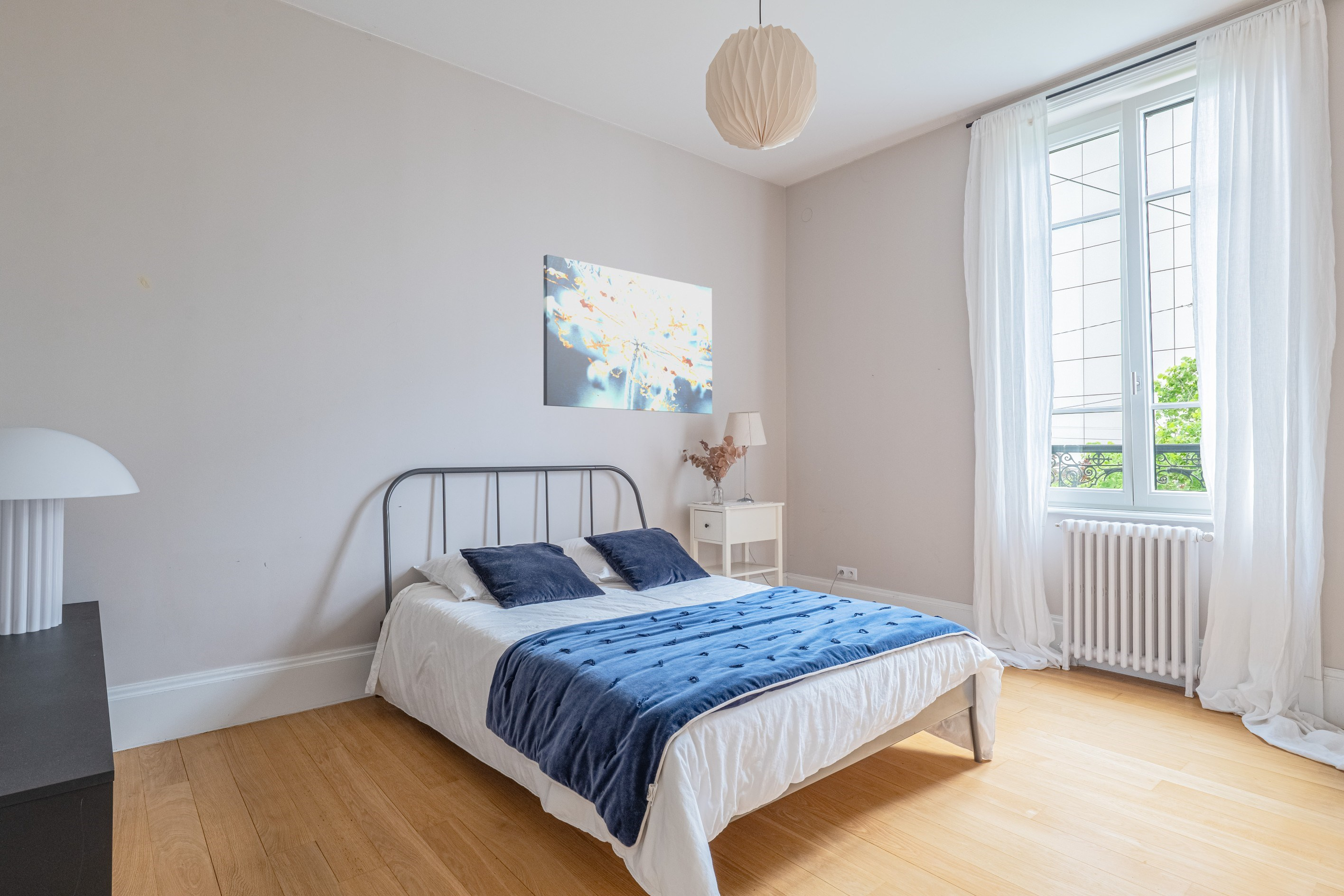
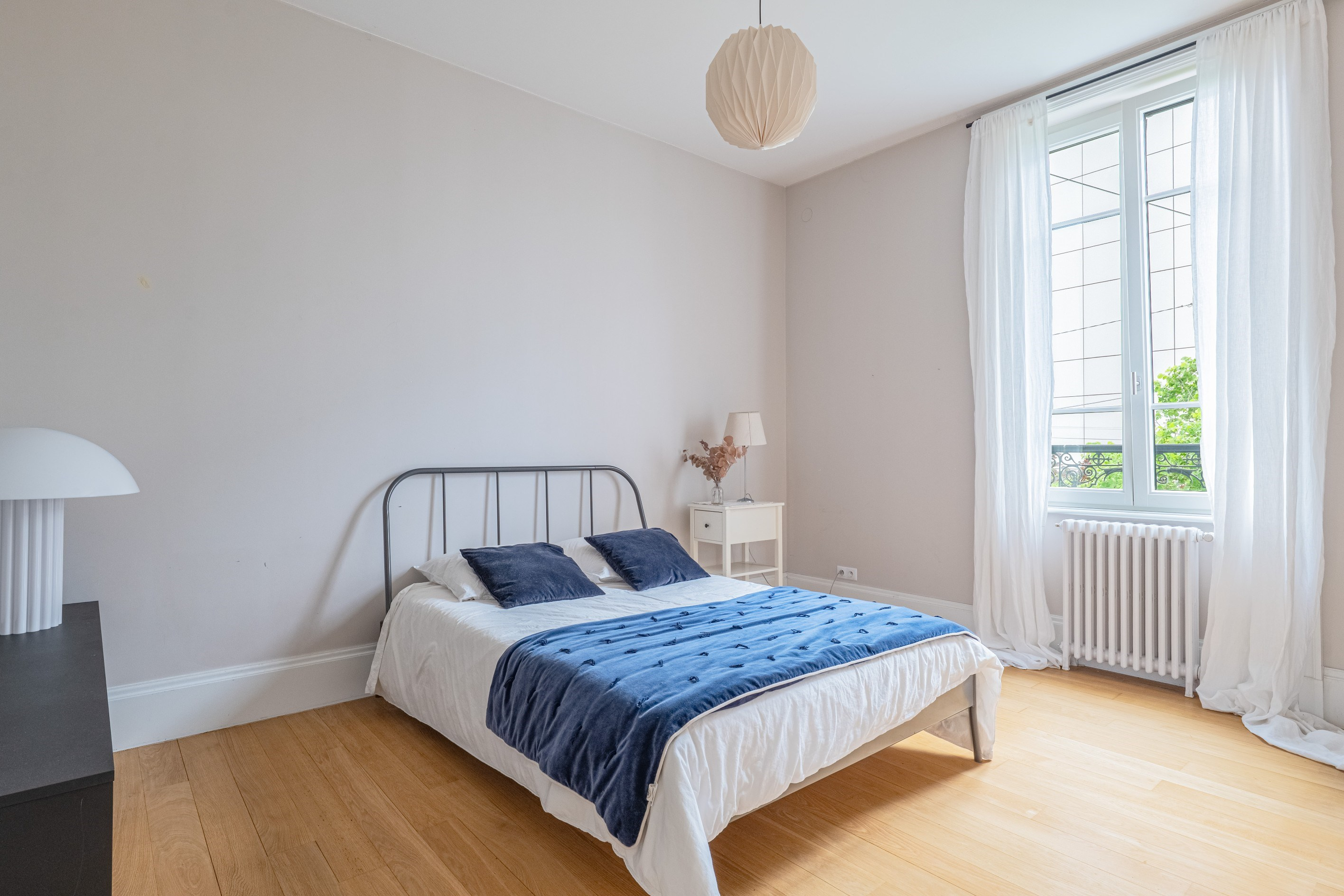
- wall art [543,254,713,414]
